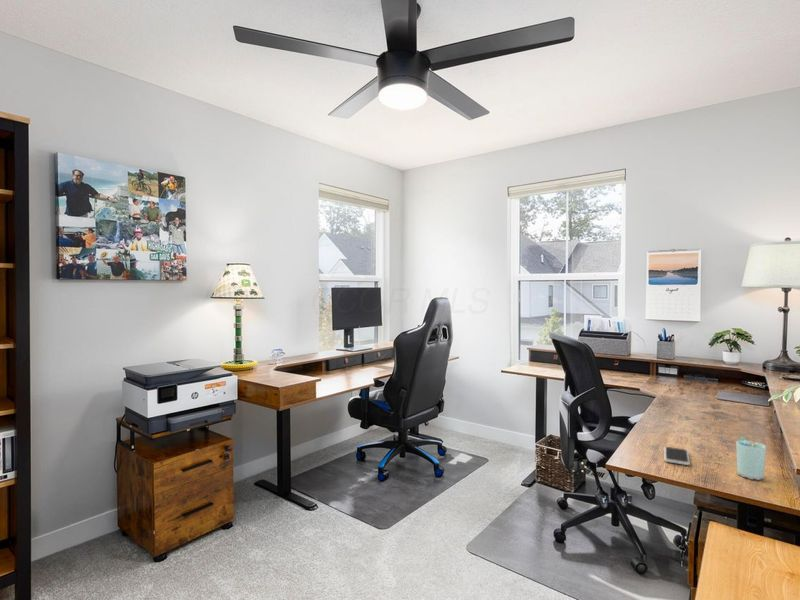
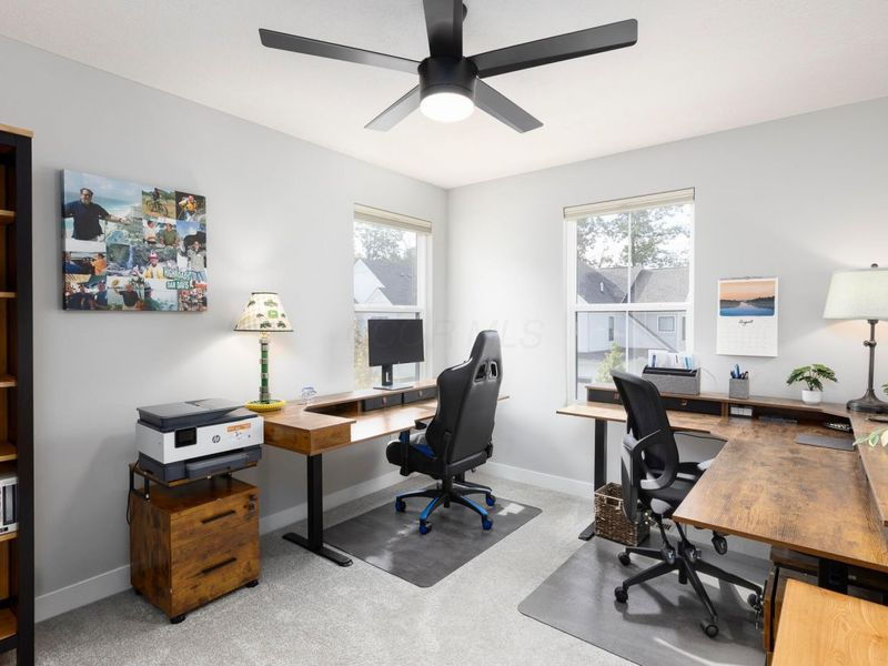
- cup [735,436,767,481]
- smartphone [663,446,691,466]
